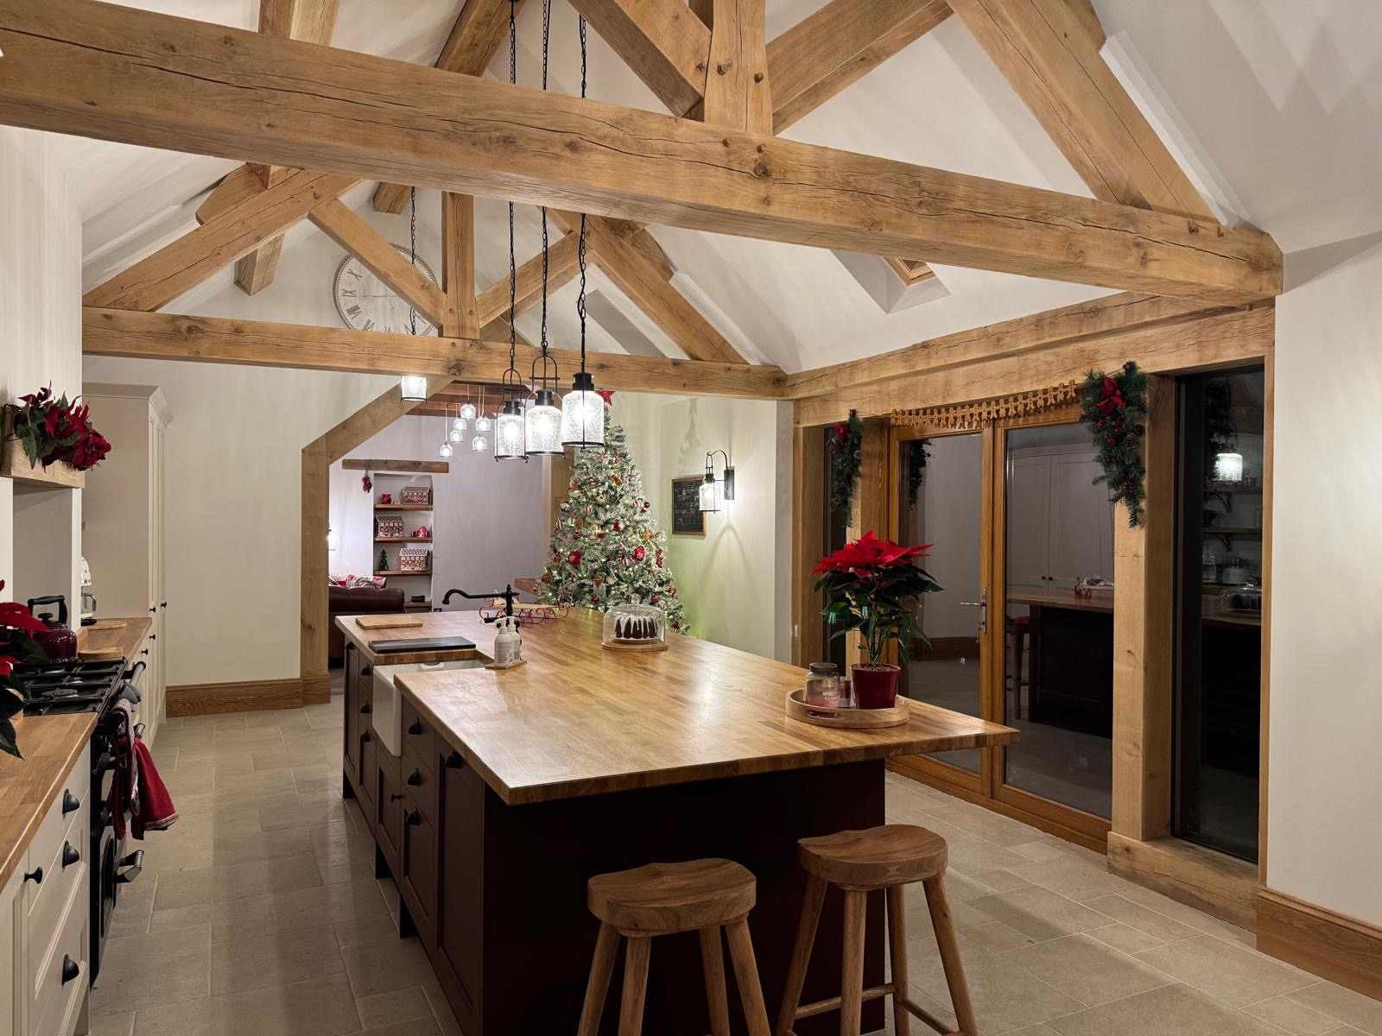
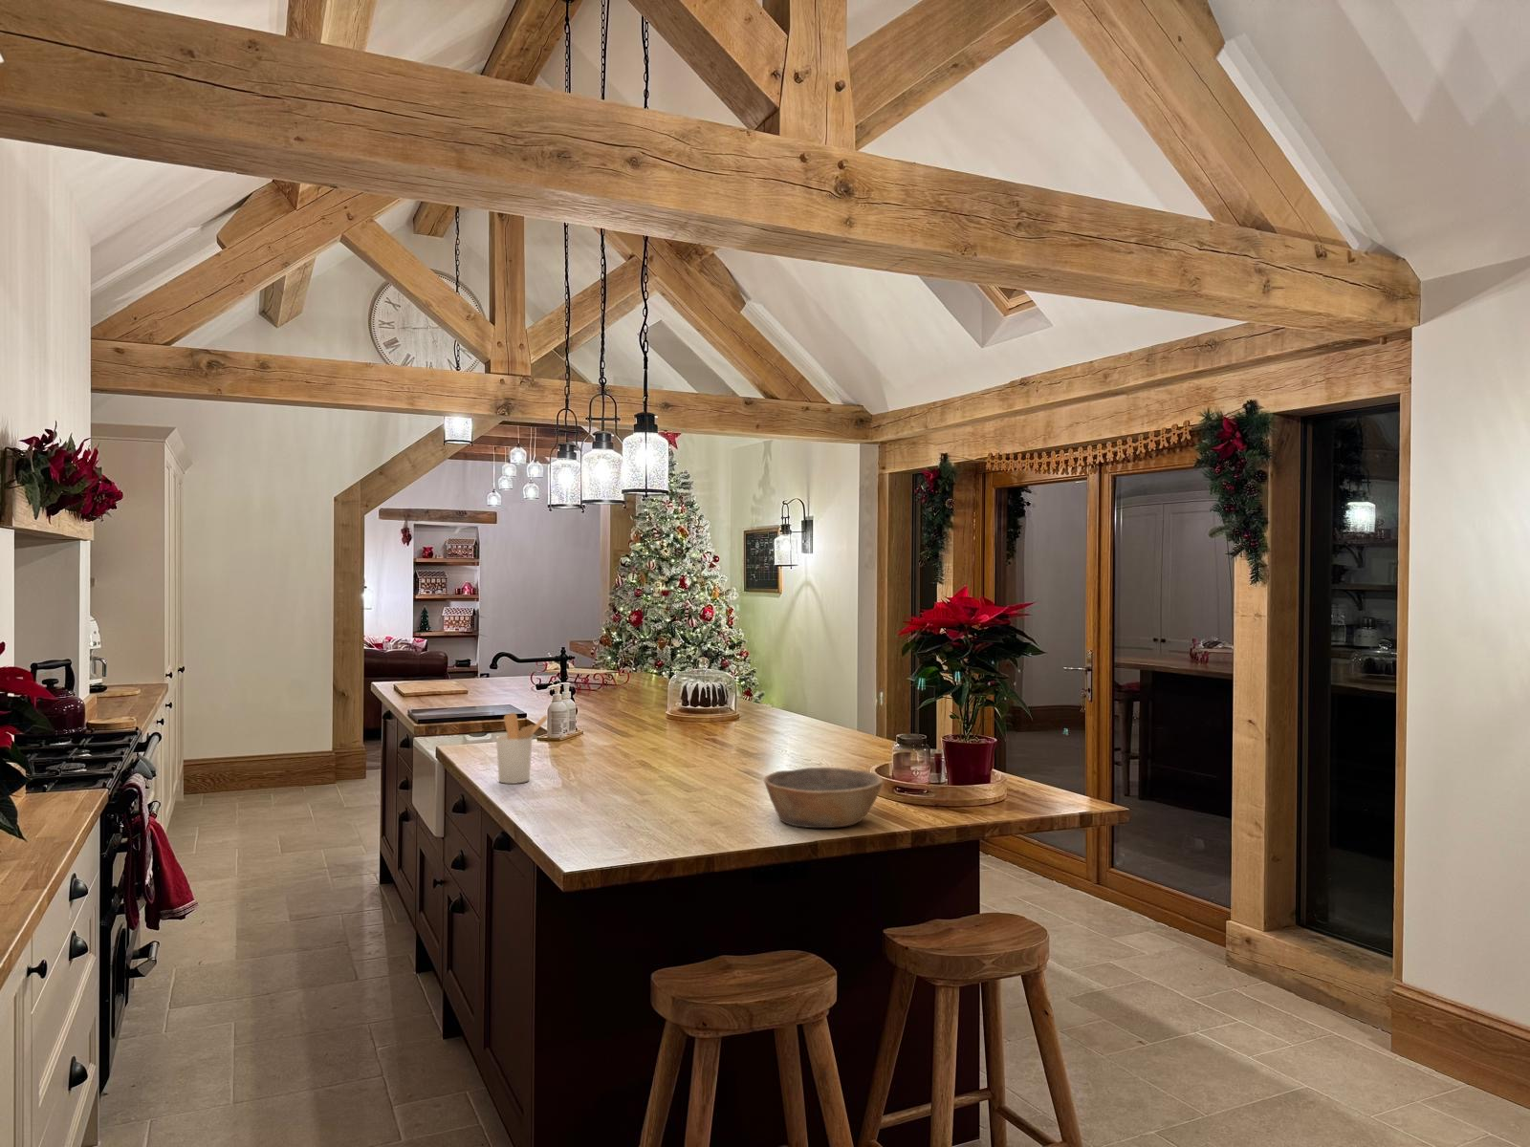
+ utensil holder [495,712,549,784]
+ bowl [763,766,883,829]
